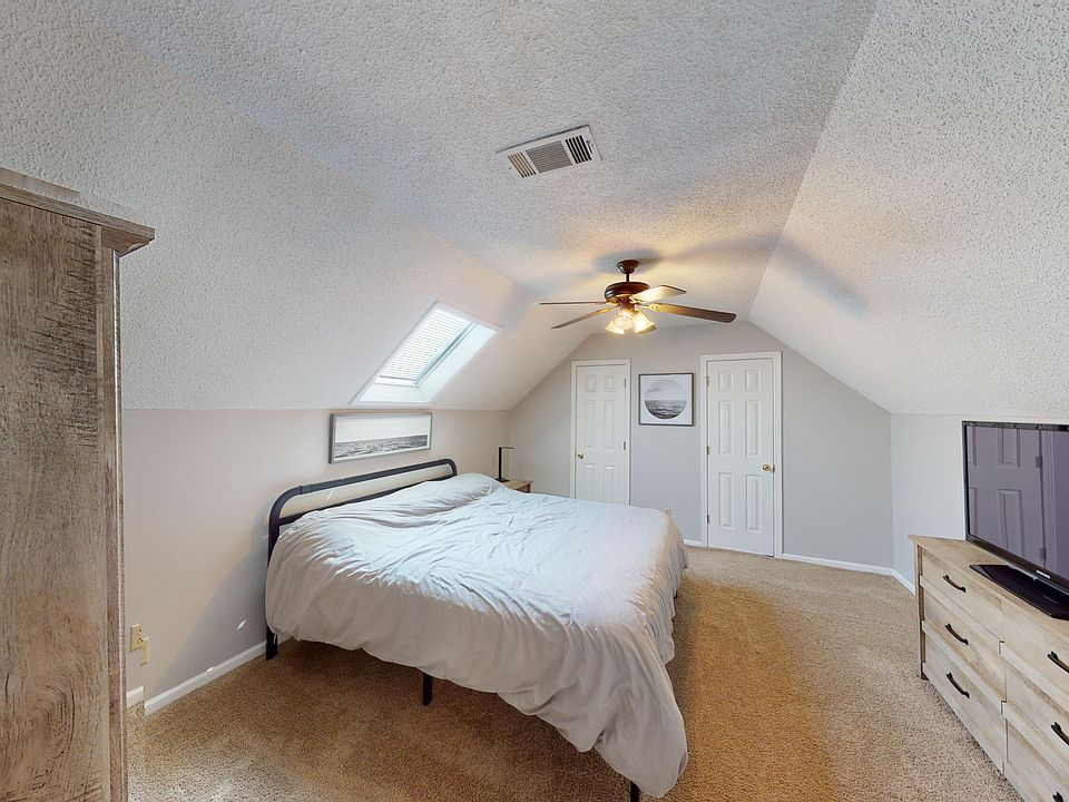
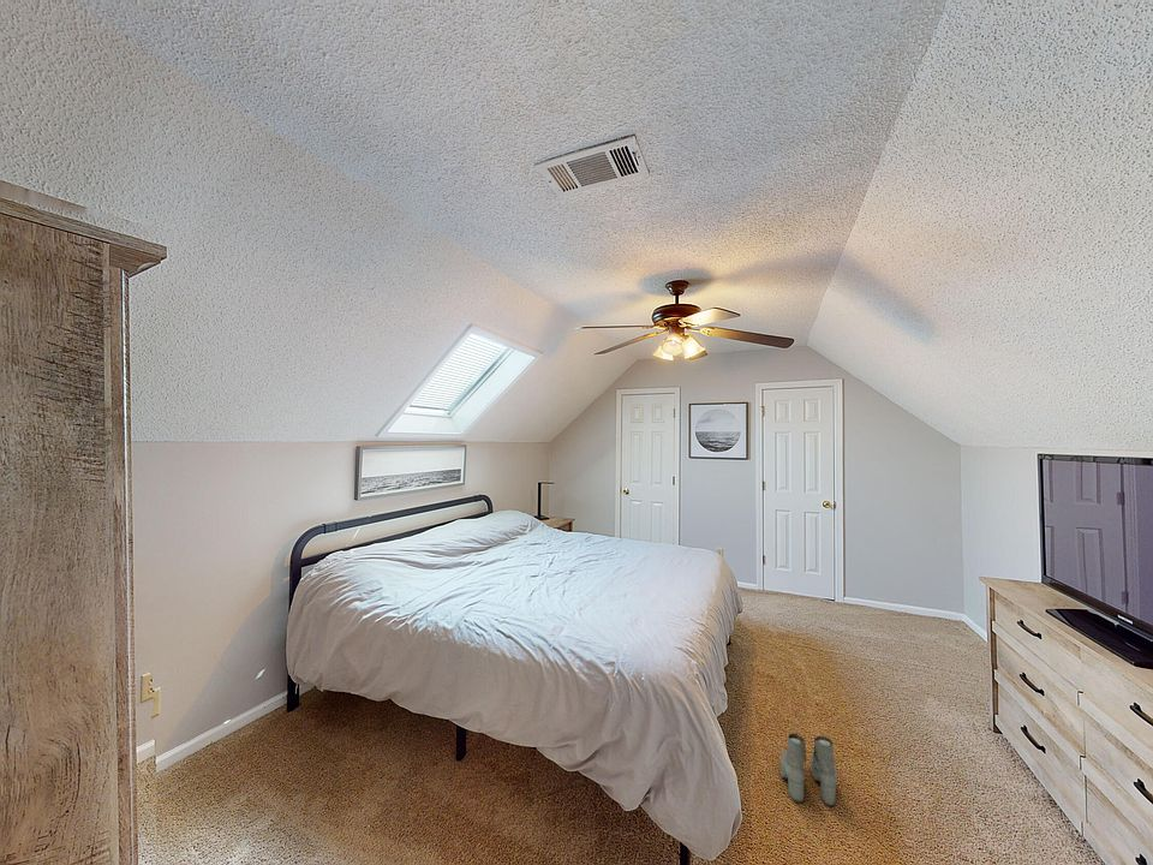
+ boots [779,732,838,807]
